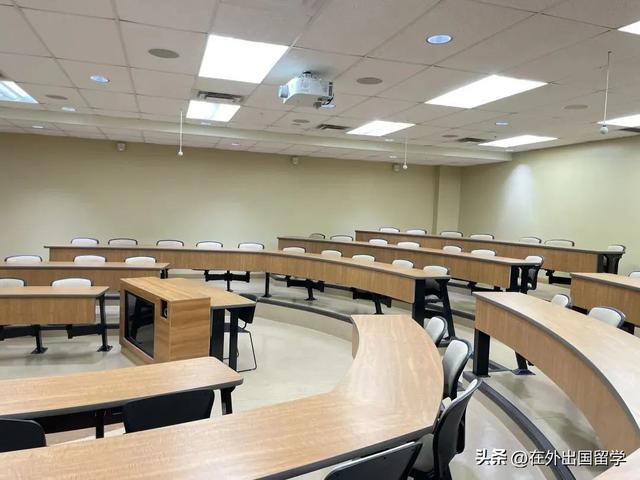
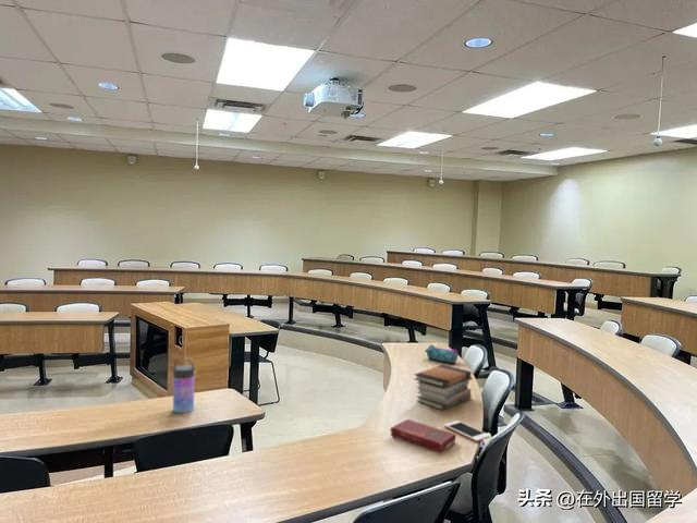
+ cell phone [443,419,491,442]
+ book stack [414,364,474,411]
+ book [389,418,456,453]
+ water bottle [172,356,196,414]
+ pencil case [424,343,458,364]
